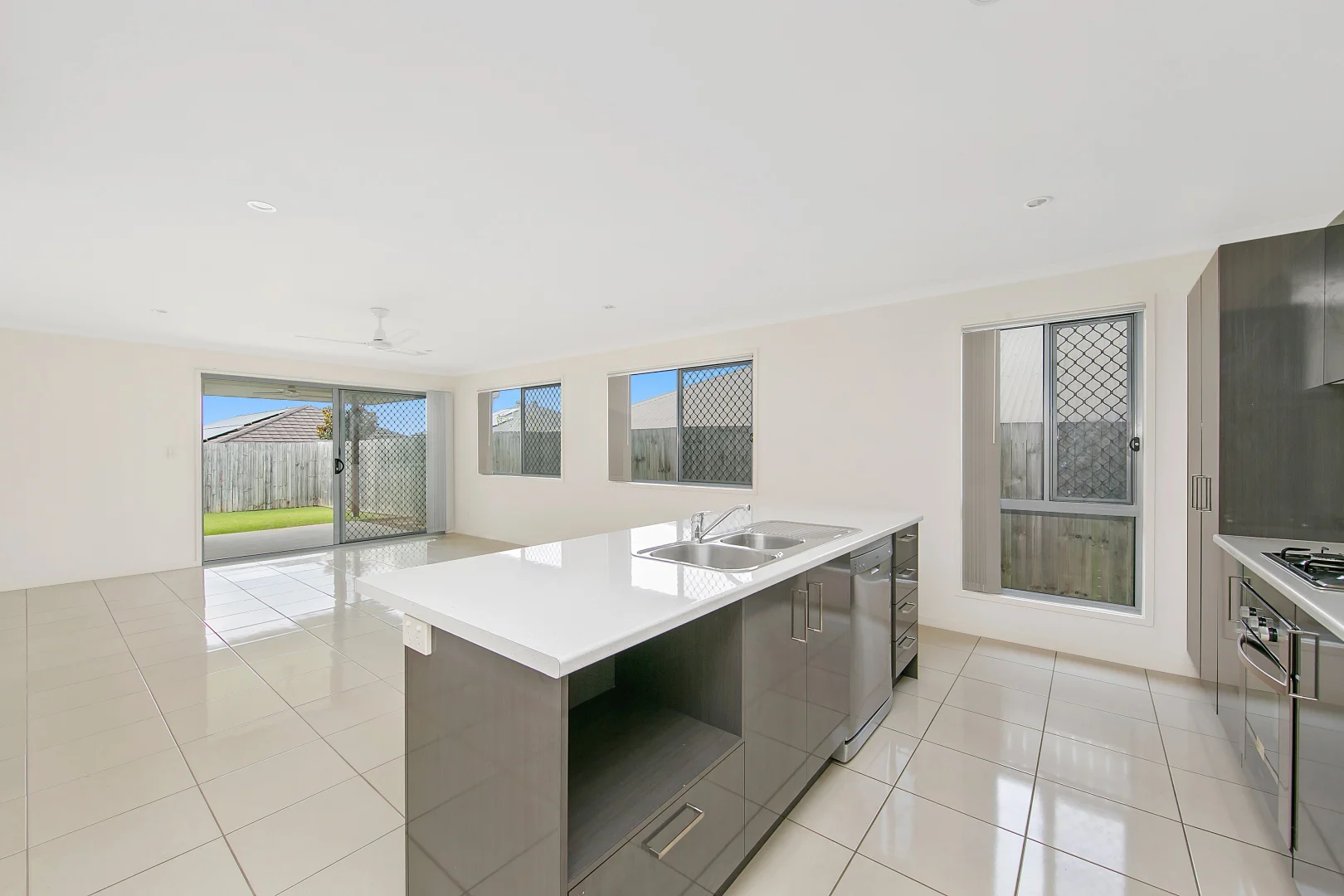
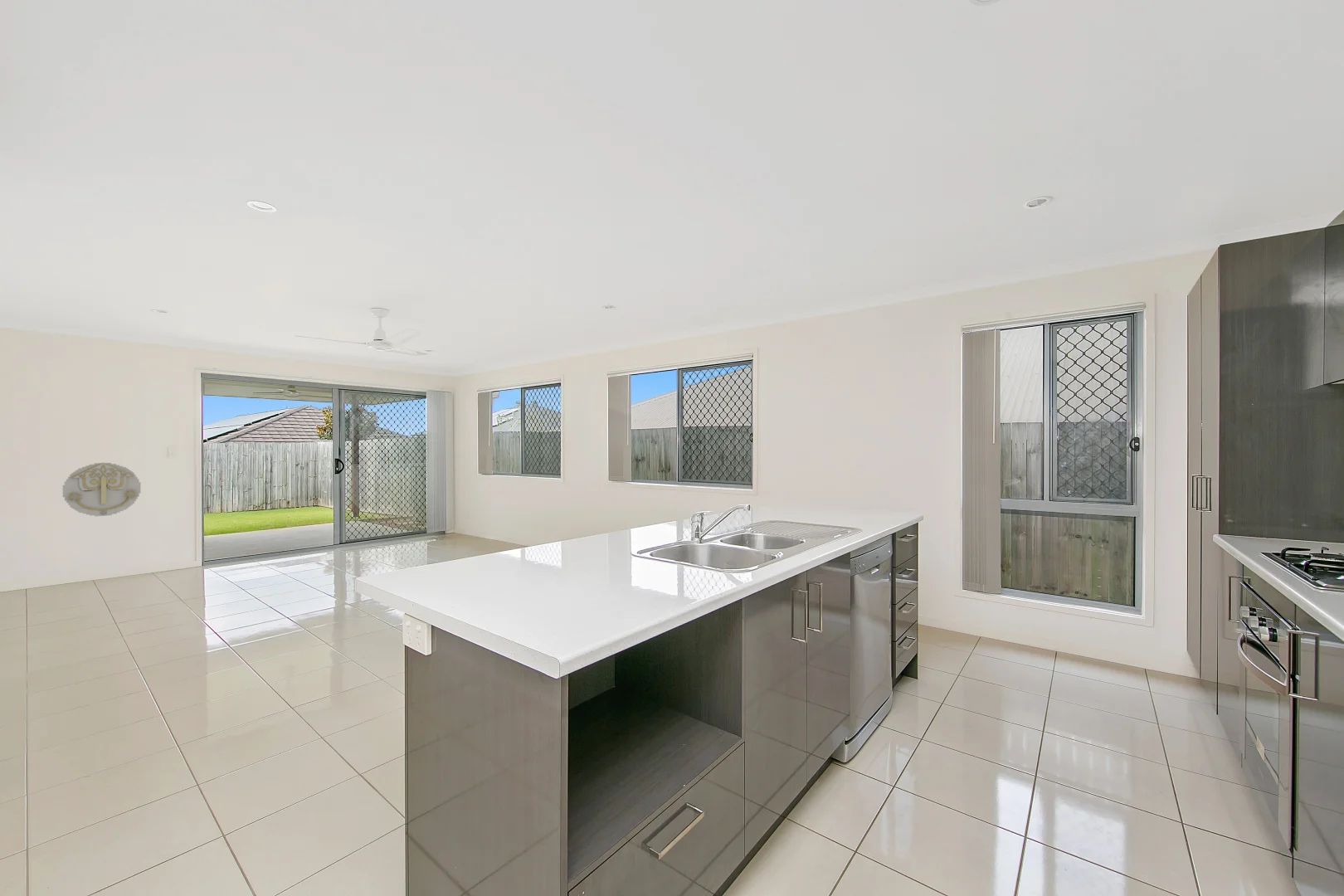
+ wall decoration [62,462,141,517]
